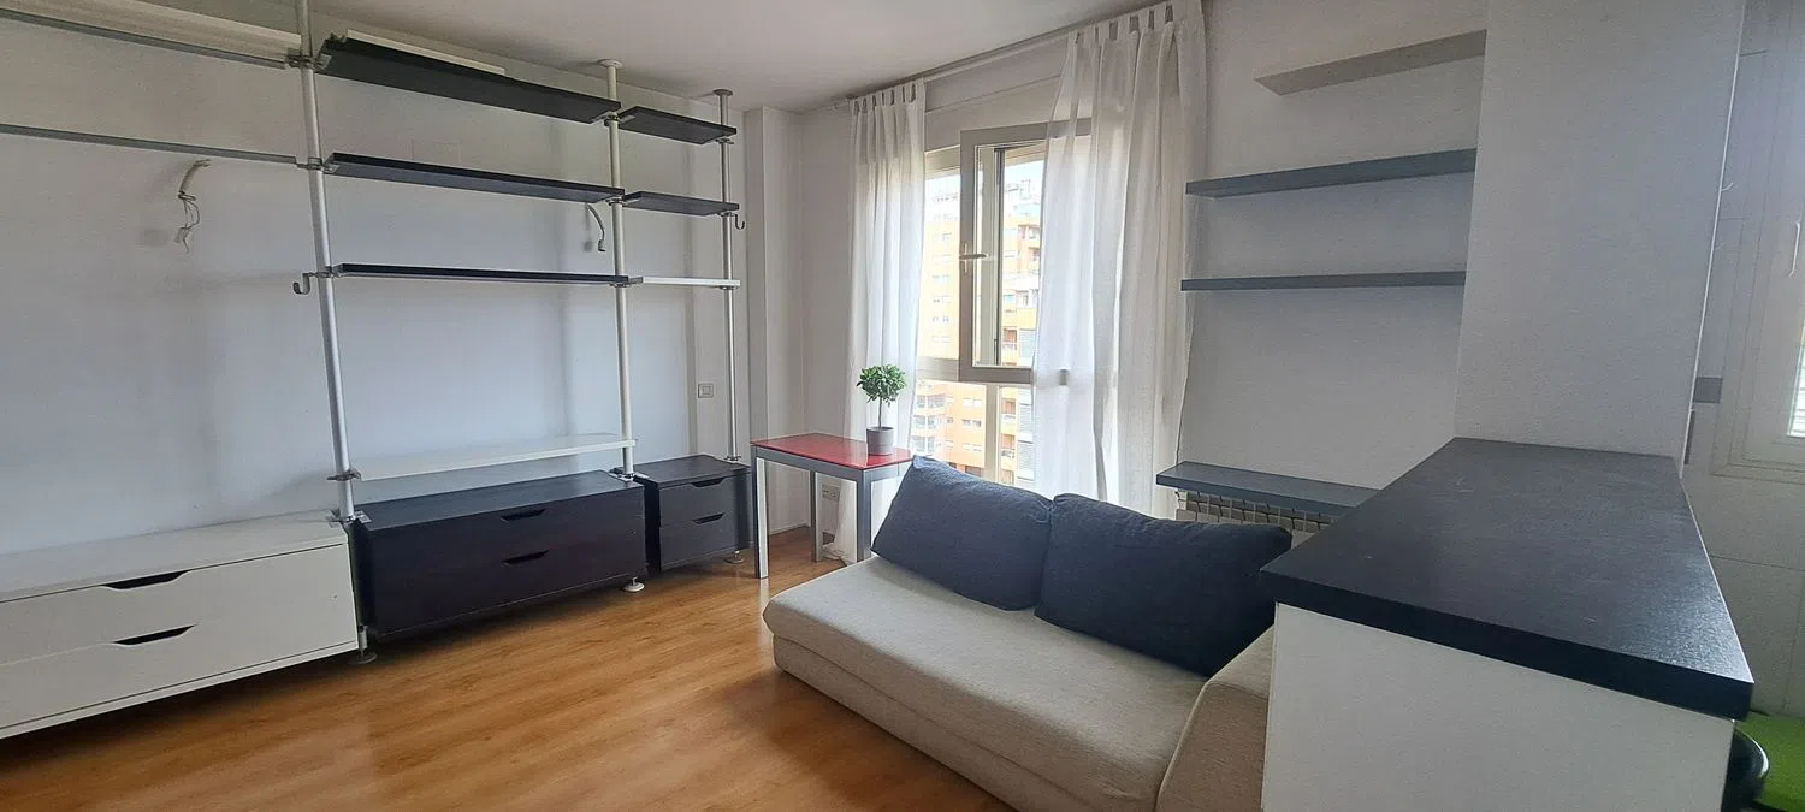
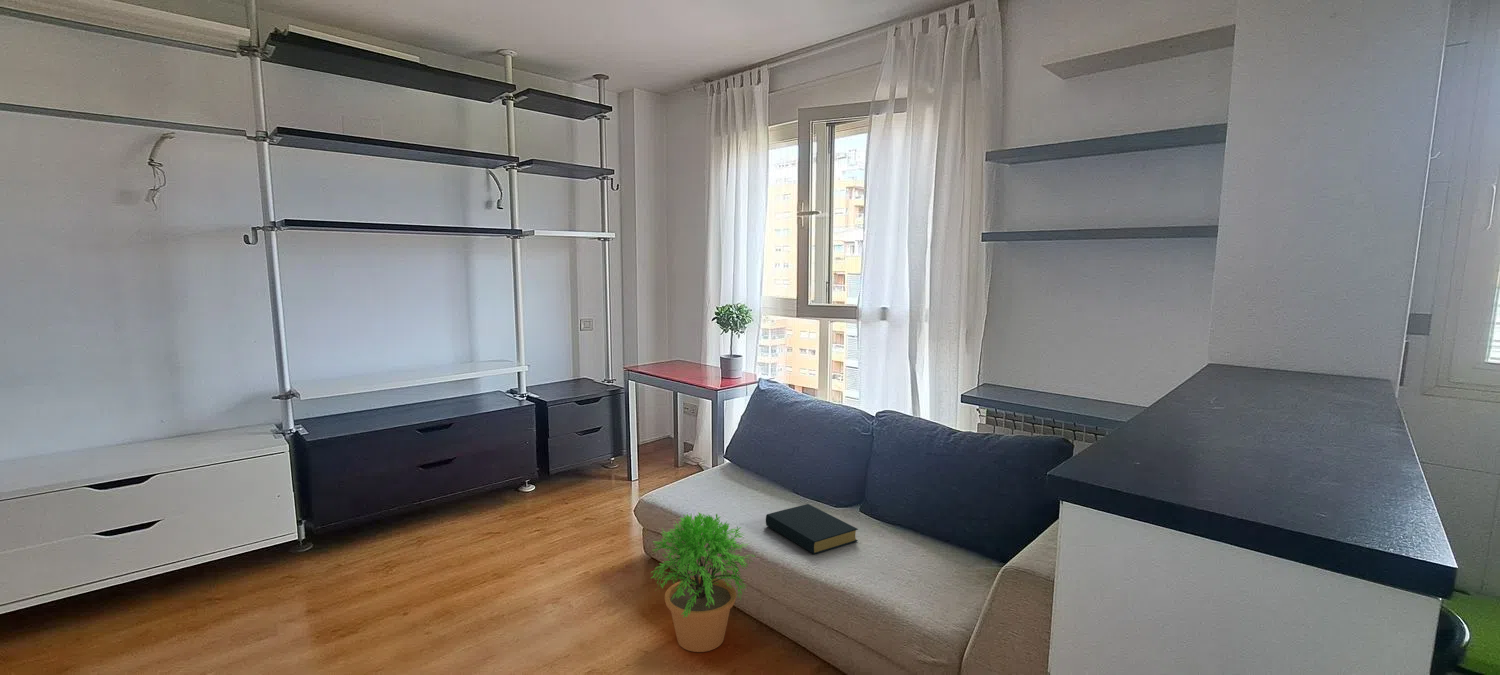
+ potted plant [649,511,756,653]
+ hardback book [765,503,859,555]
